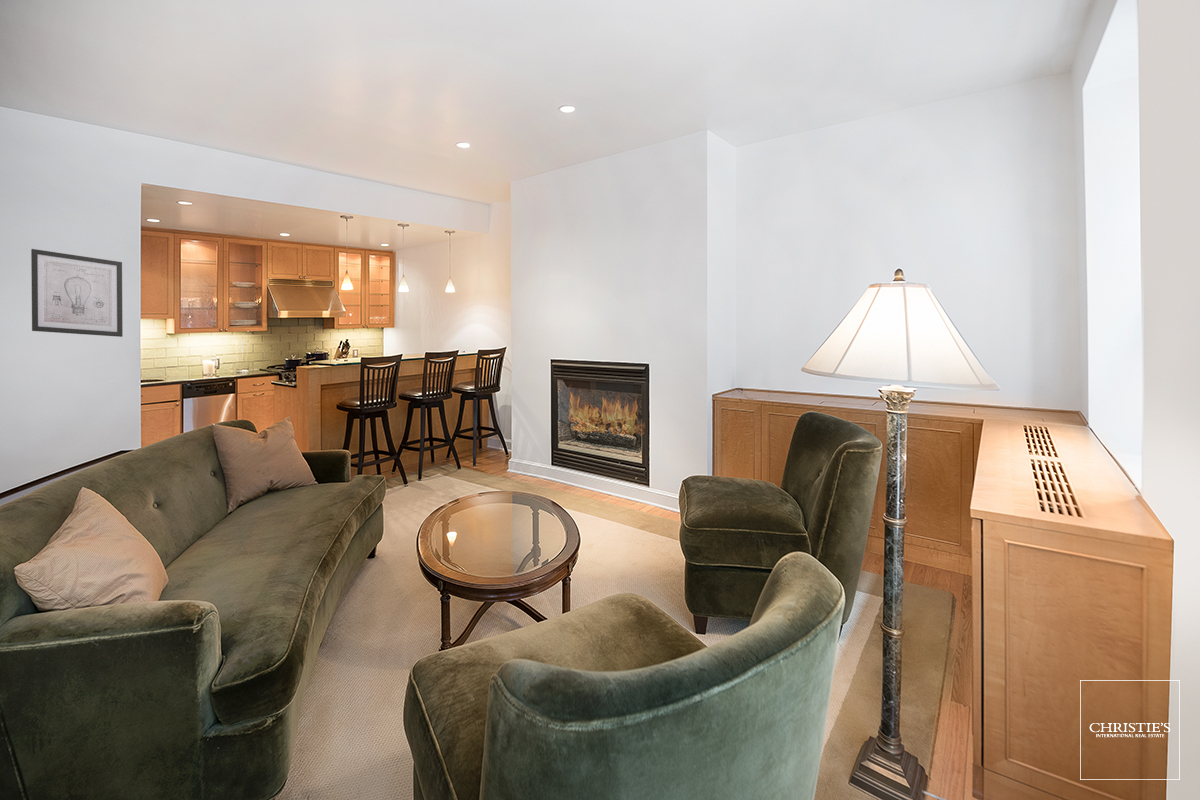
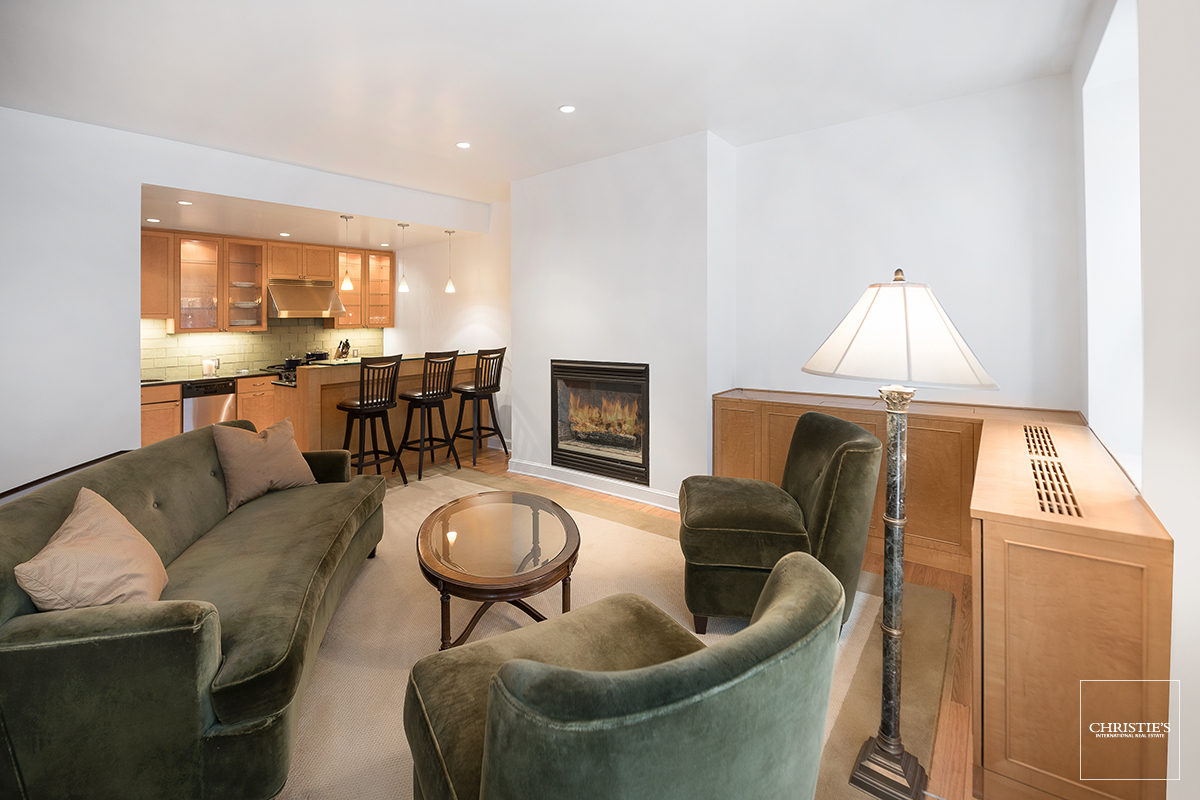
- wall art [30,248,124,338]
